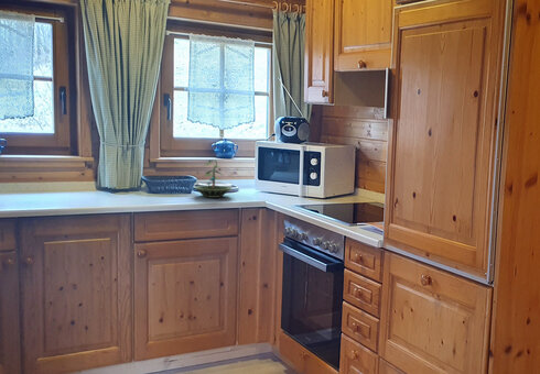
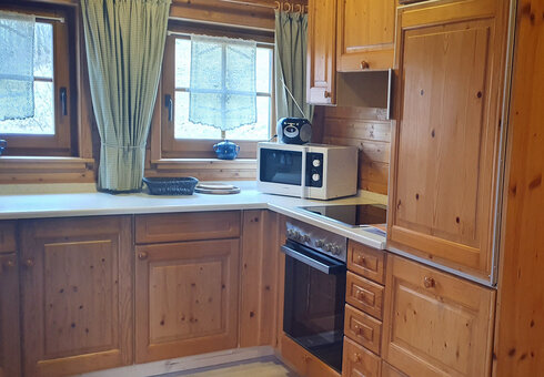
- terrarium [193,160,233,199]
